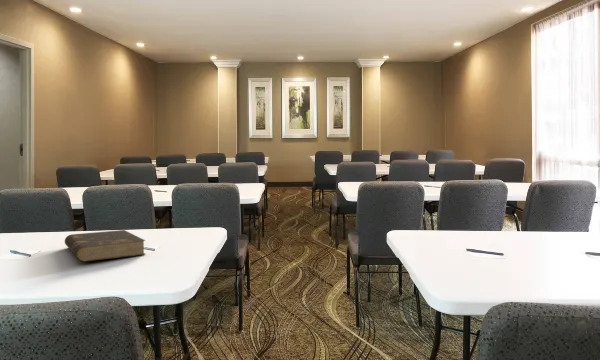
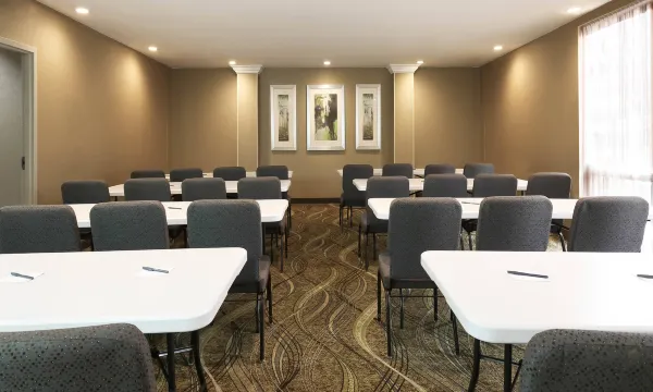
- book [64,229,146,262]
